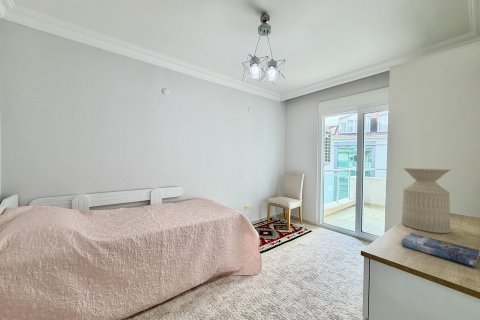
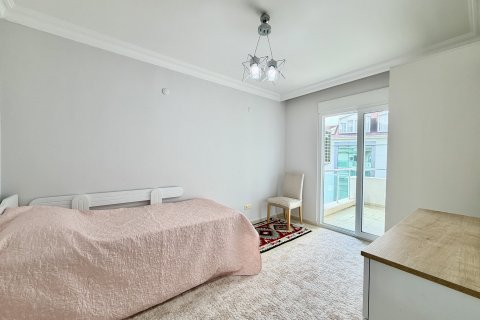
- side table [401,167,452,234]
- book [401,232,480,268]
